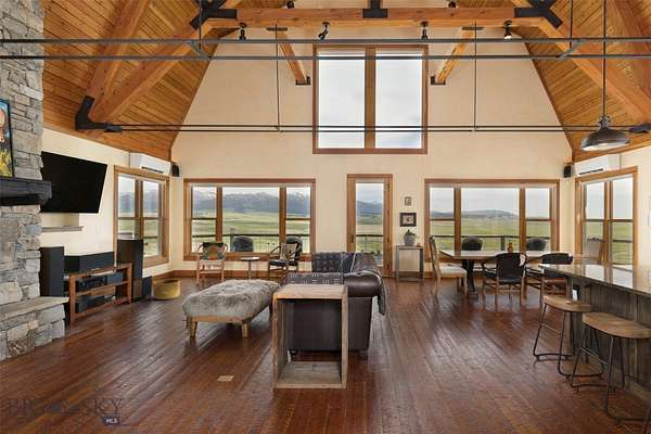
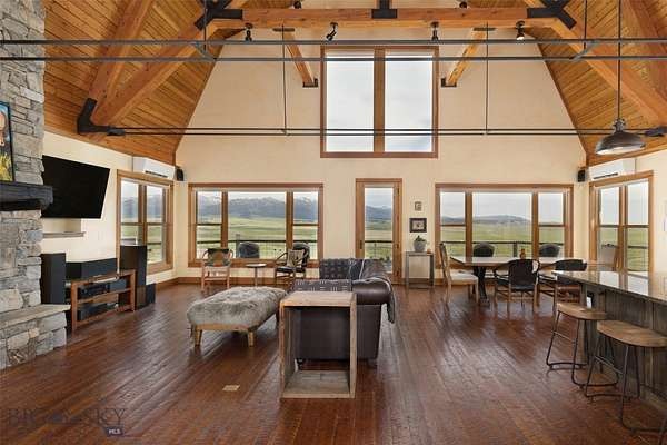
- basket [152,278,181,301]
